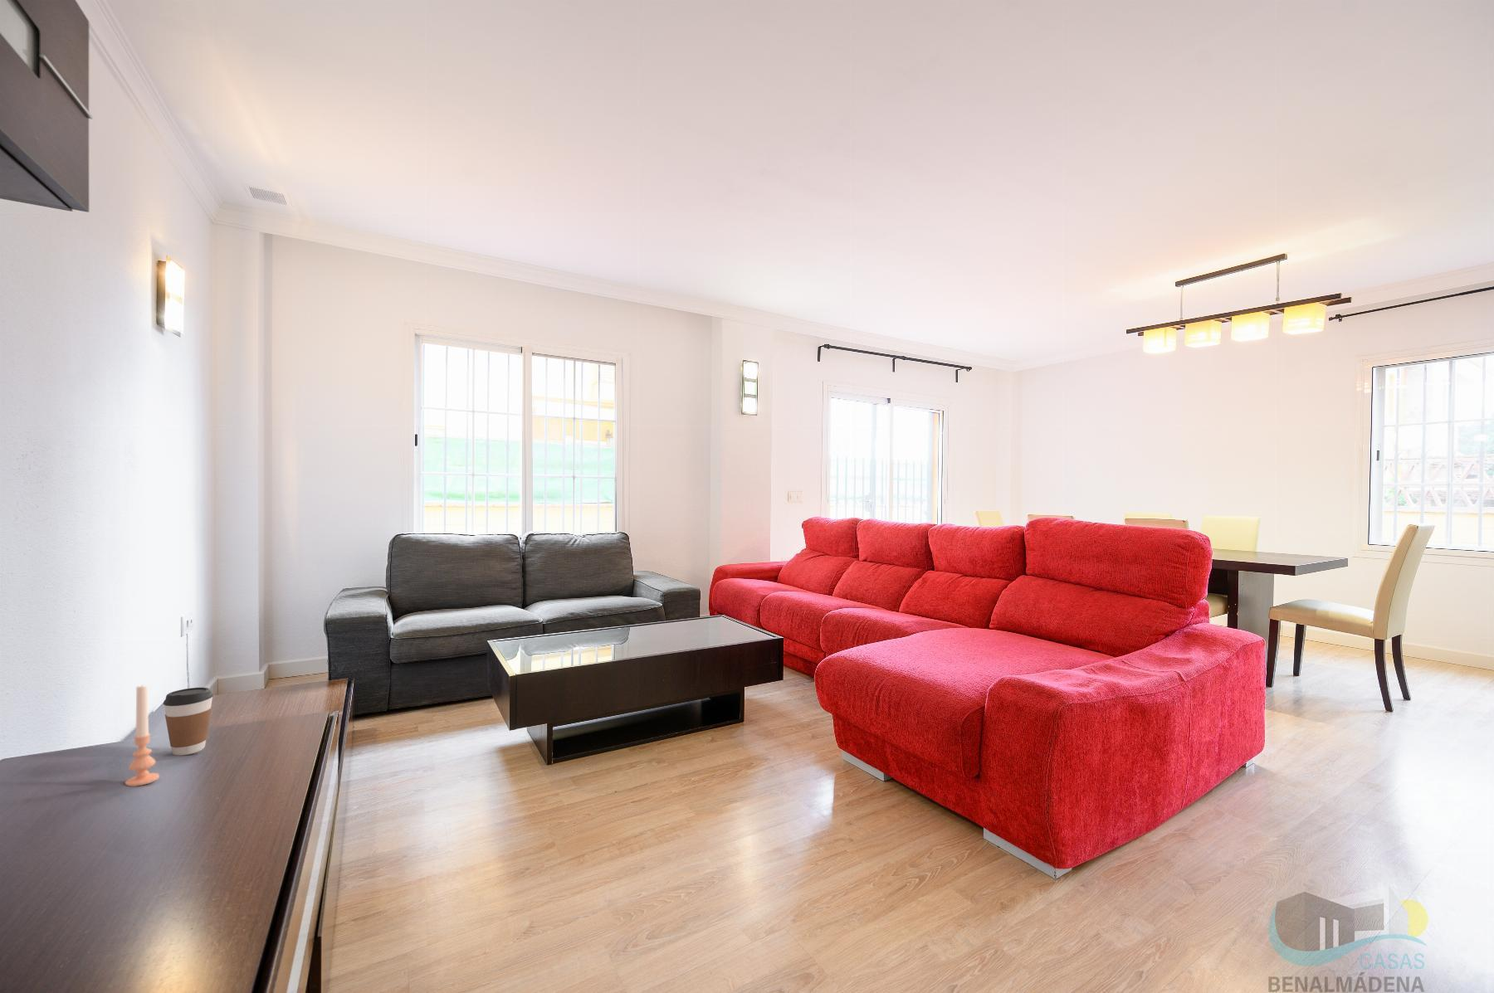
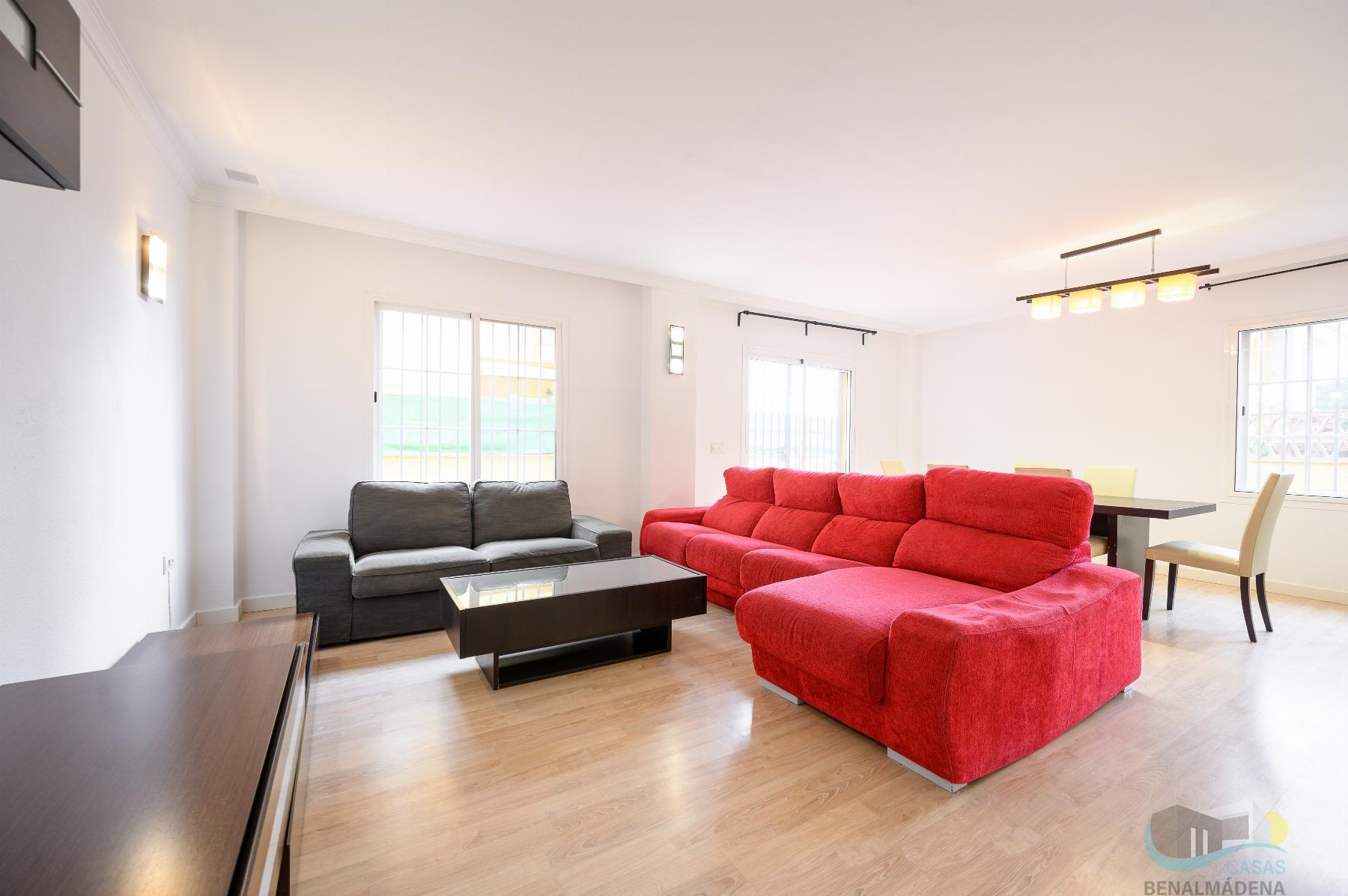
- coffee cup [163,687,214,757]
- candle [124,684,161,787]
